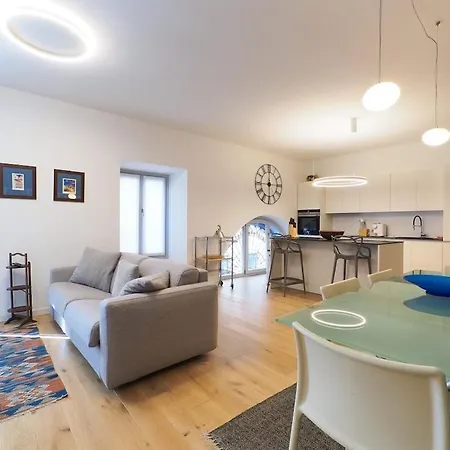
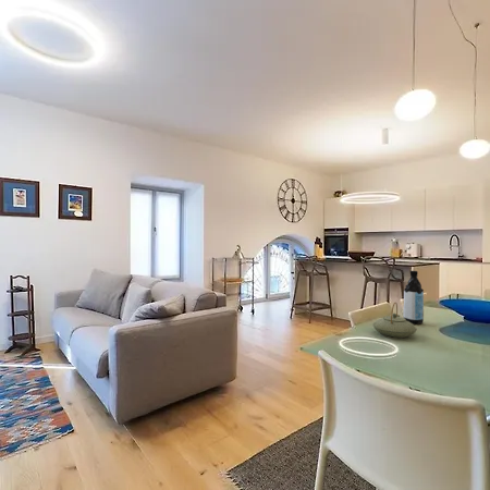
+ teapot [371,302,418,339]
+ water bottle [402,270,425,326]
